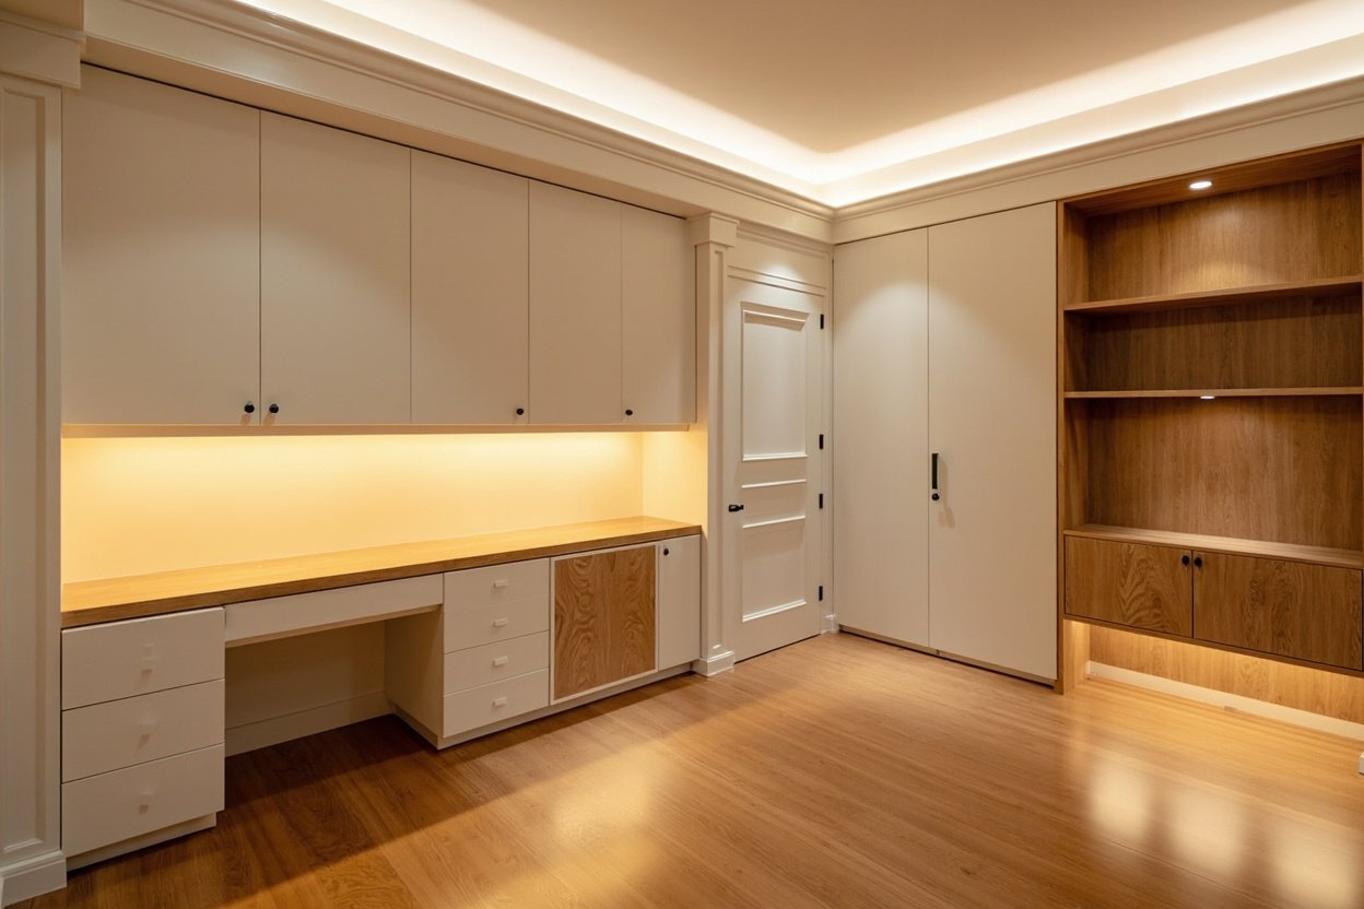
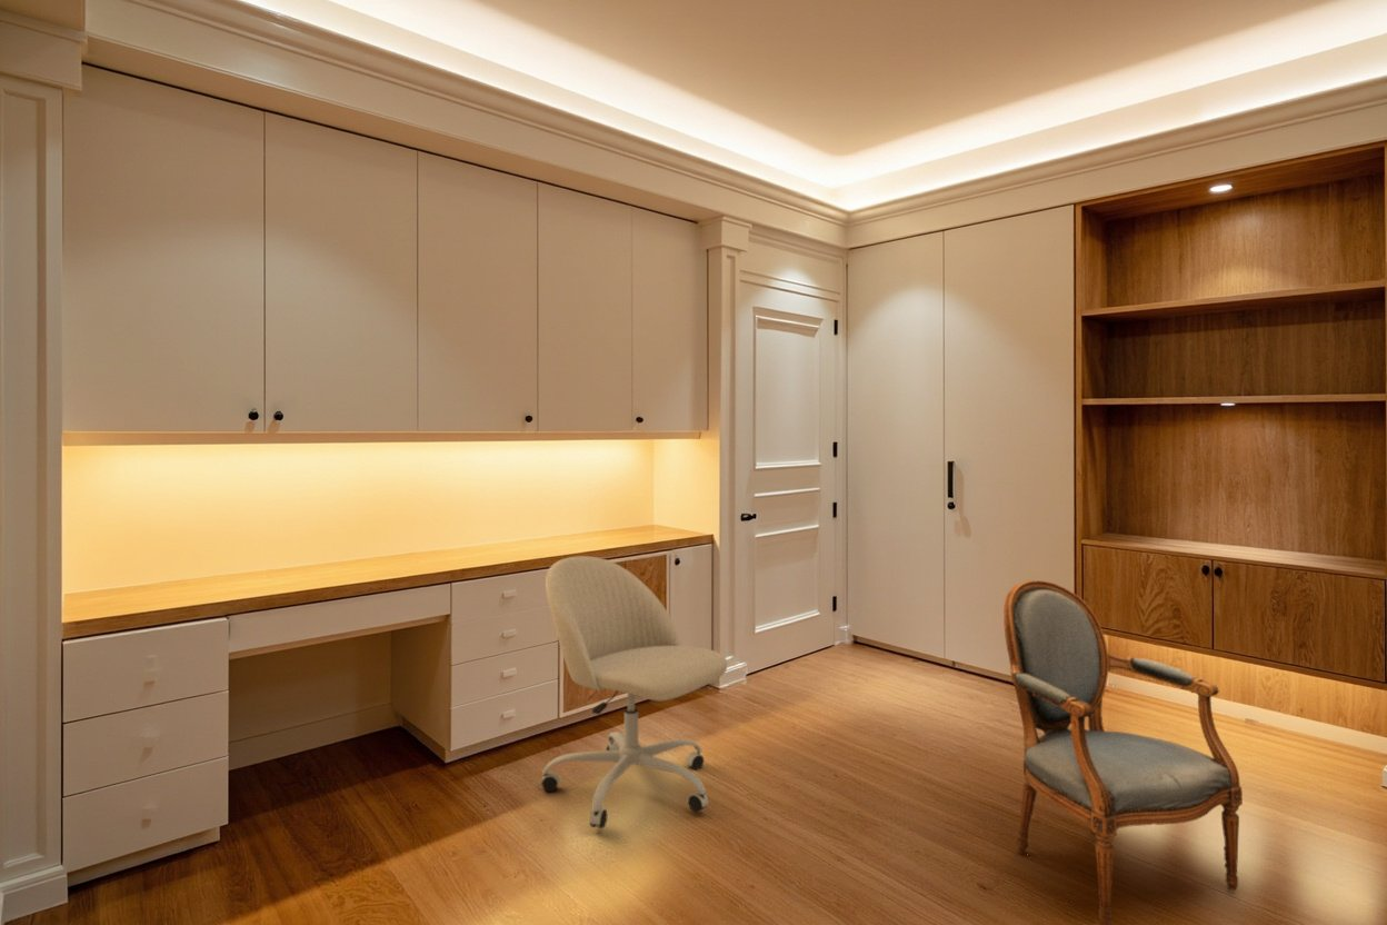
+ armchair [1002,579,1244,925]
+ office chair [540,555,728,829]
